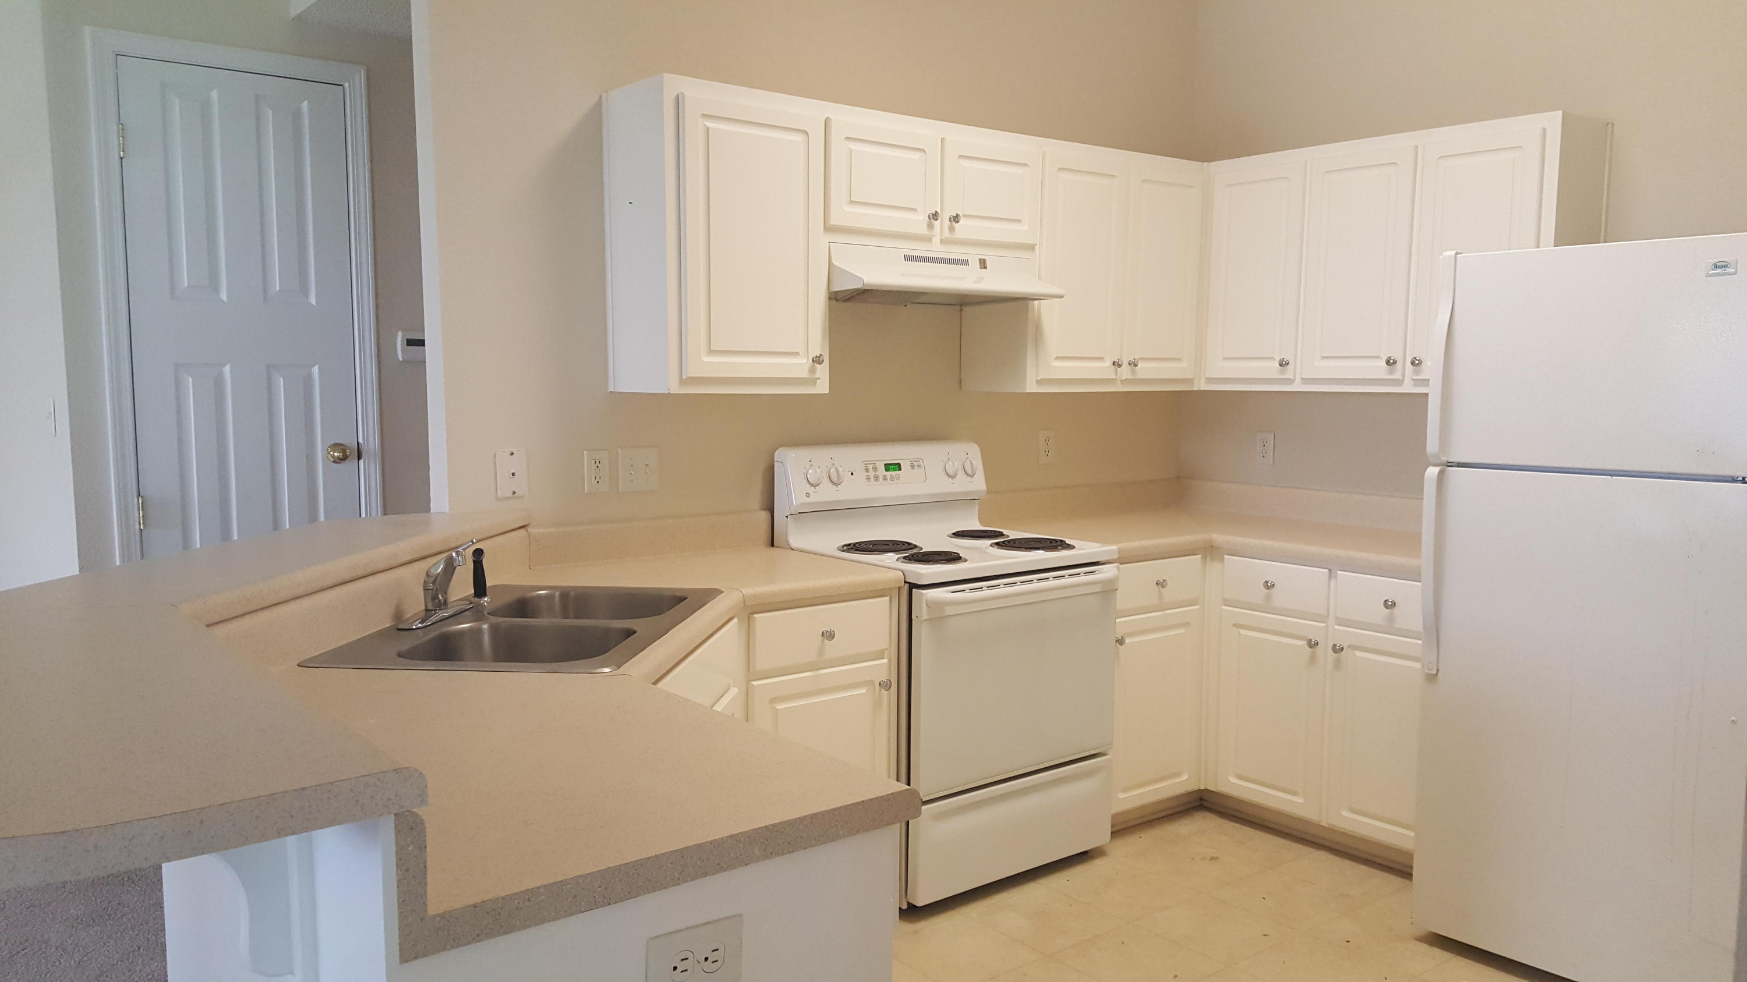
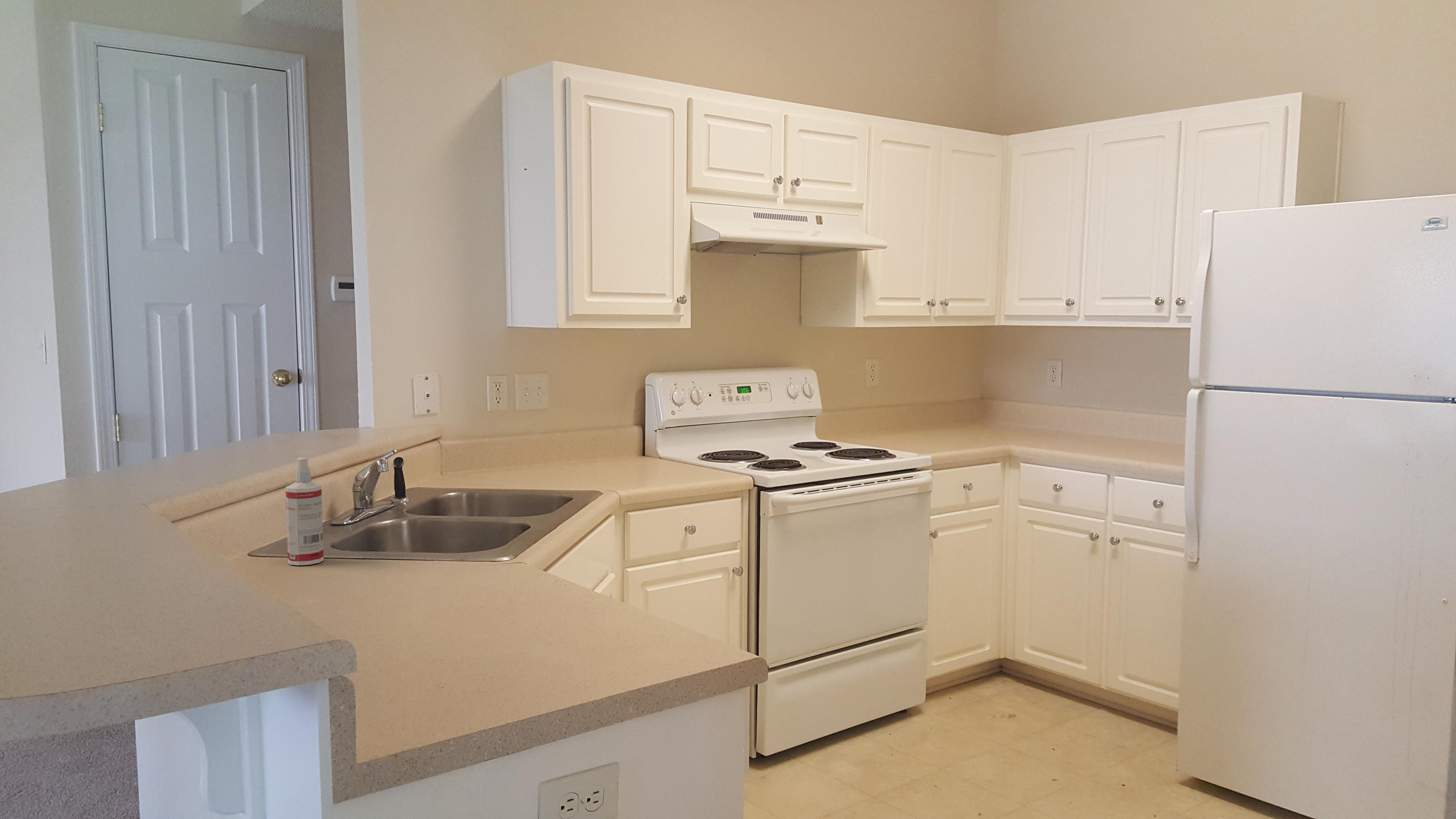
+ spray bottle [285,457,324,566]
